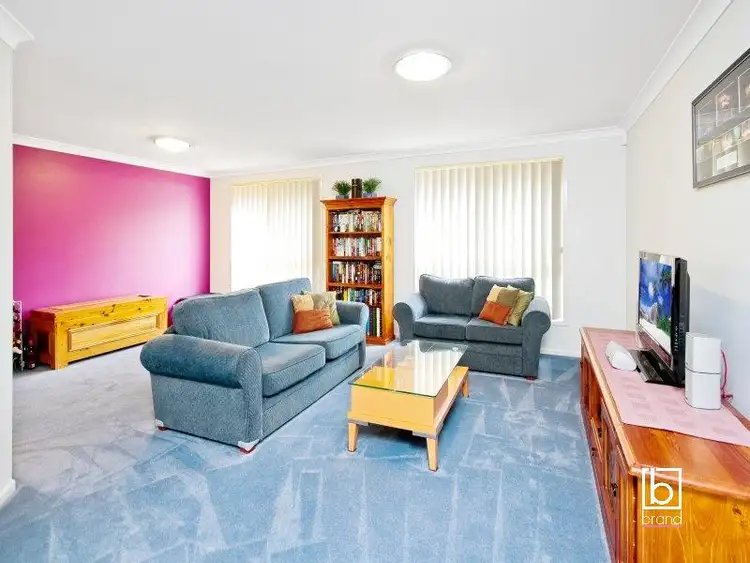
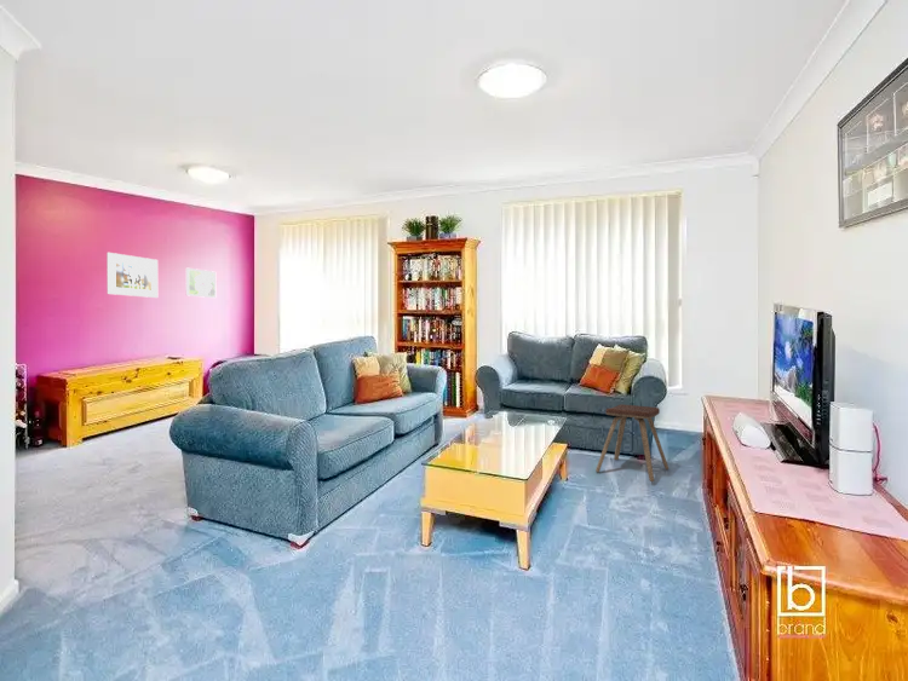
+ music stool [594,403,669,483]
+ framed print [185,267,217,299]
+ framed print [105,252,159,299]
